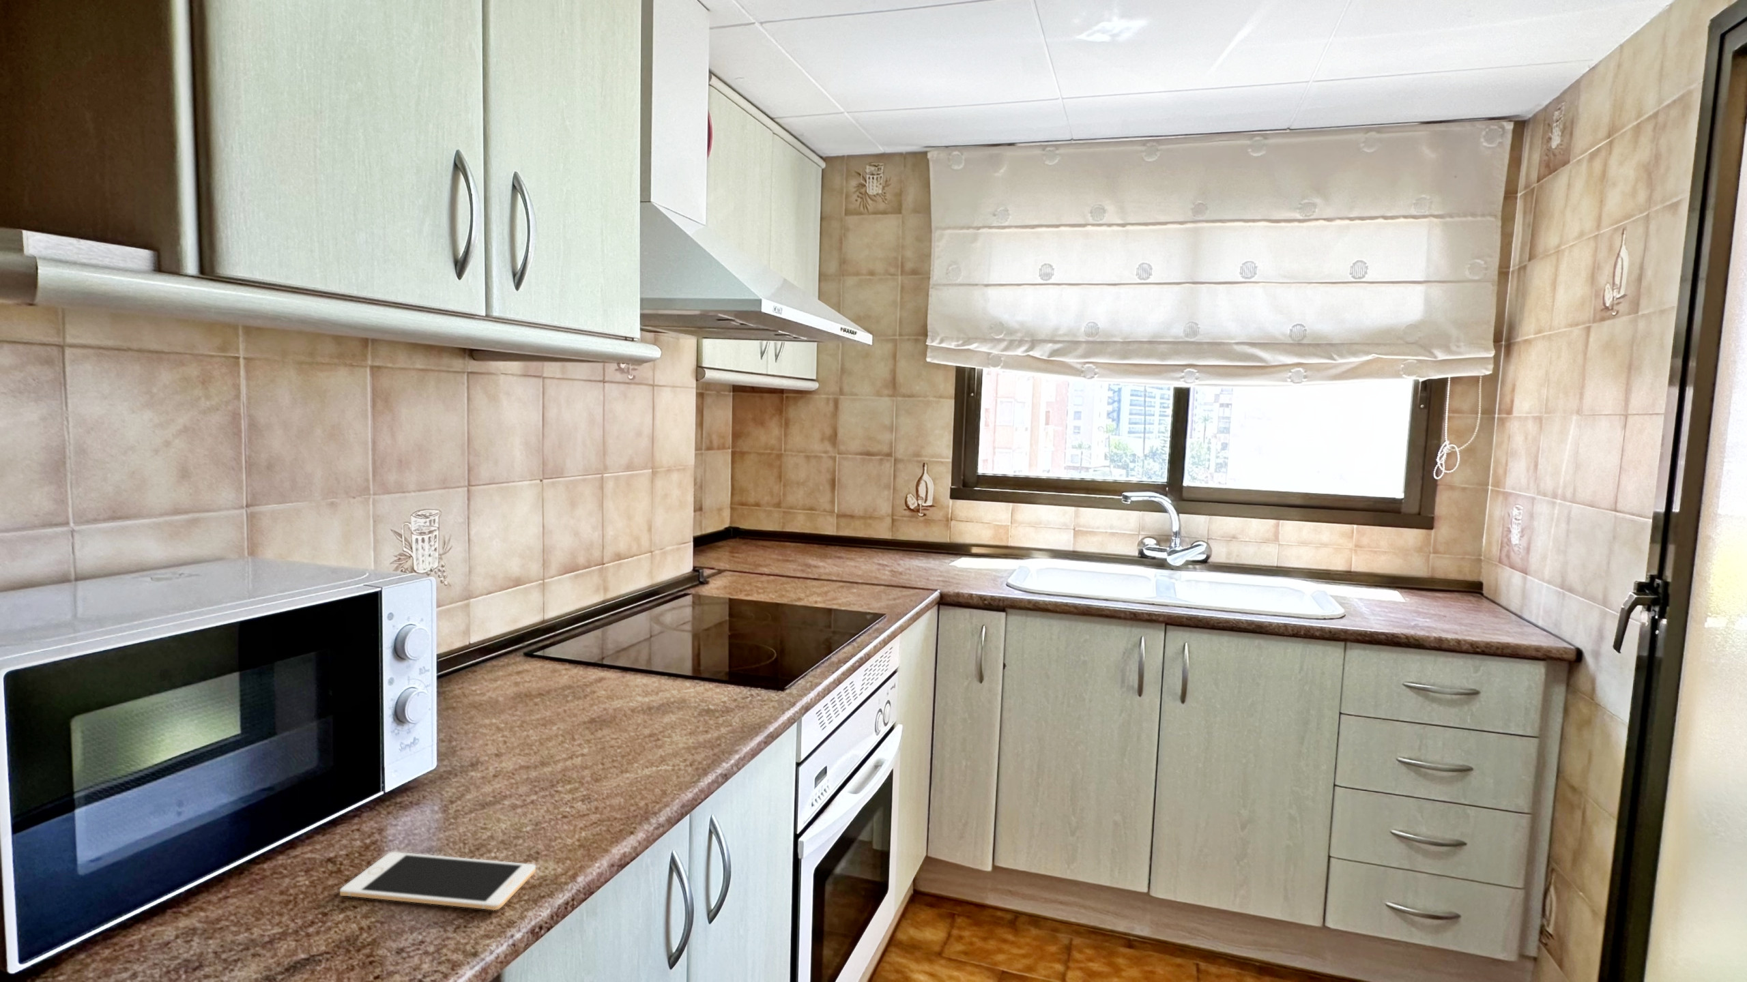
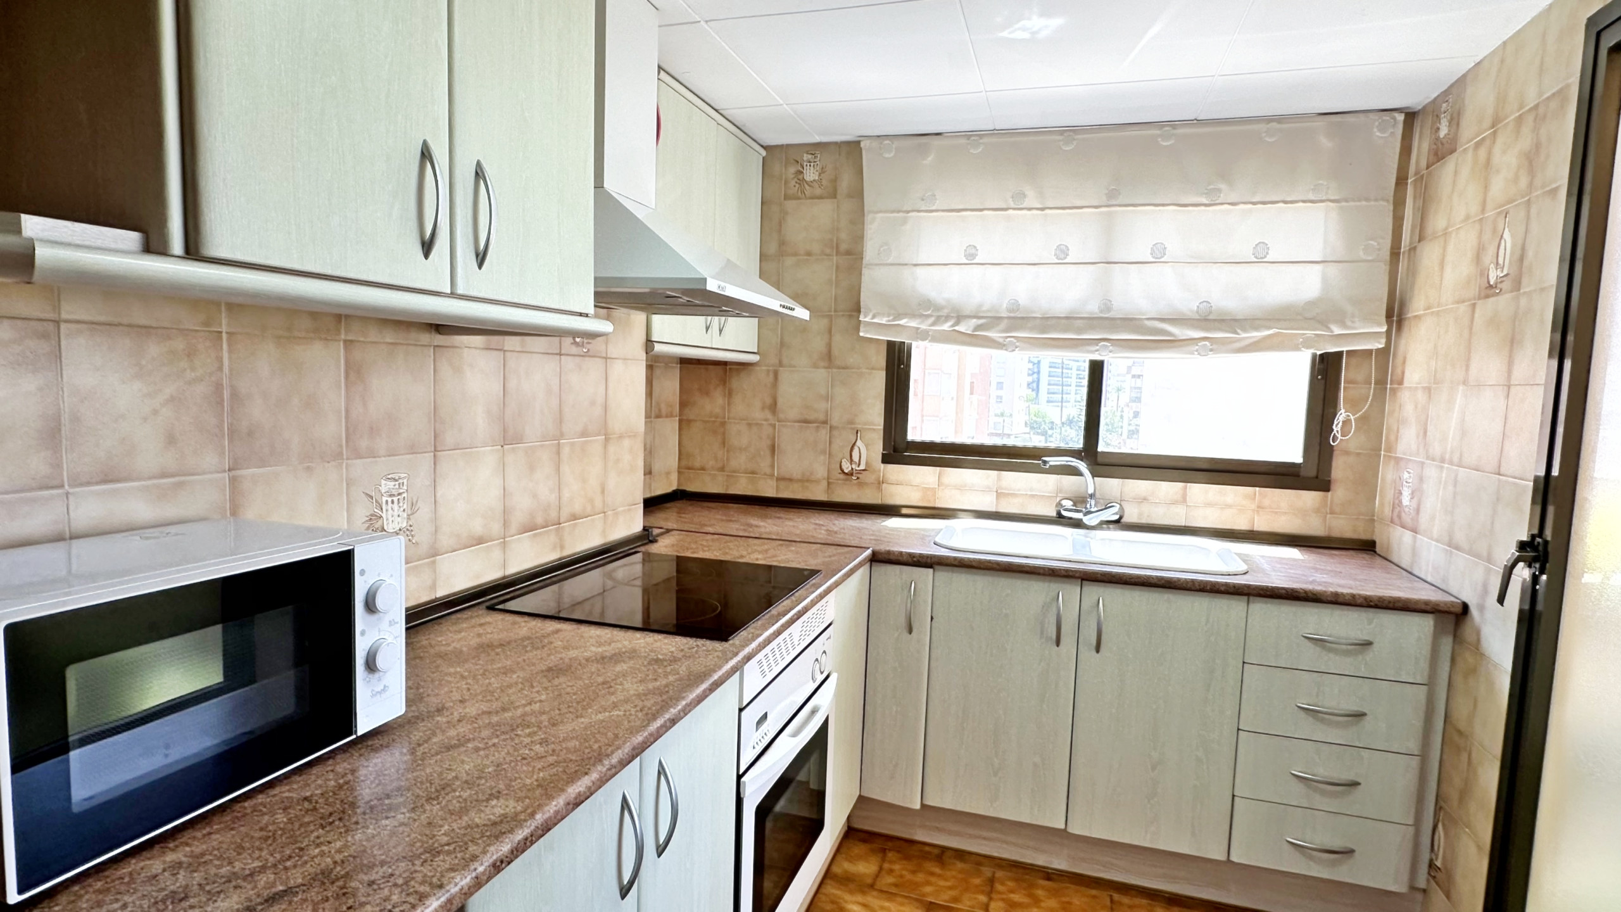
- cell phone [340,851,536,911]
